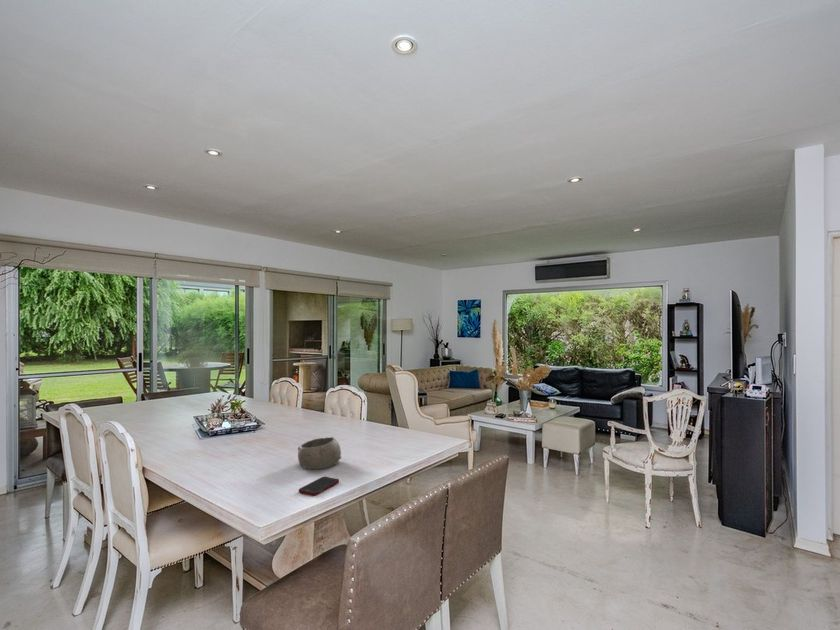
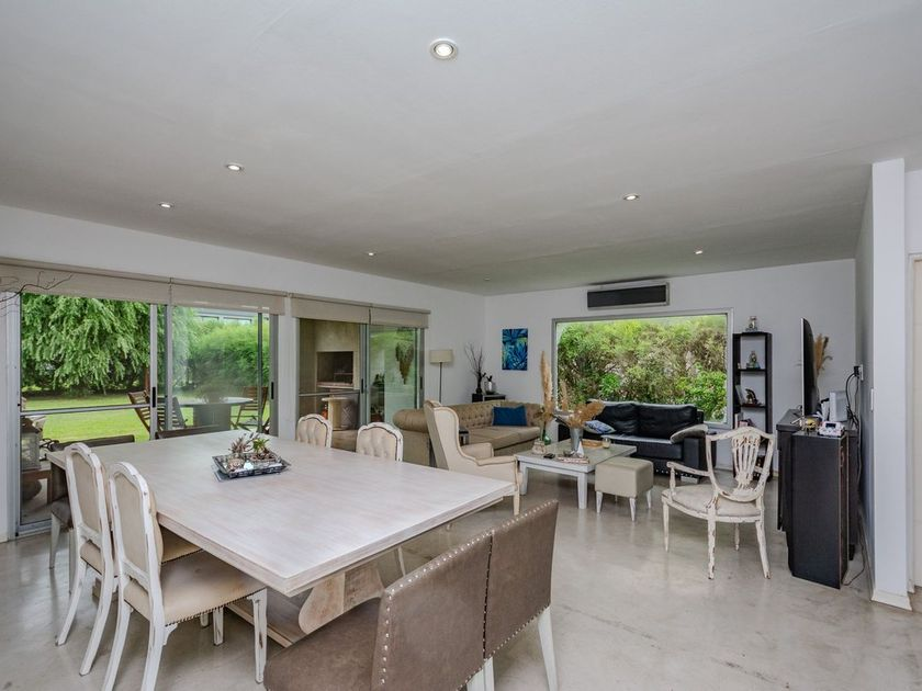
- bowl [297,436,342,470]
- cell phone [298,476,340,496]
